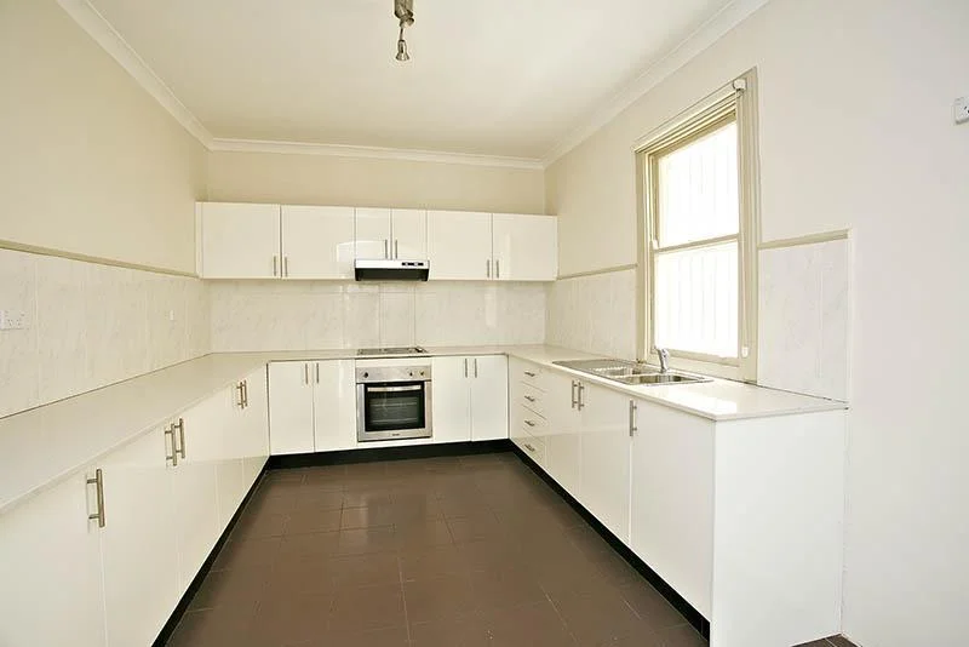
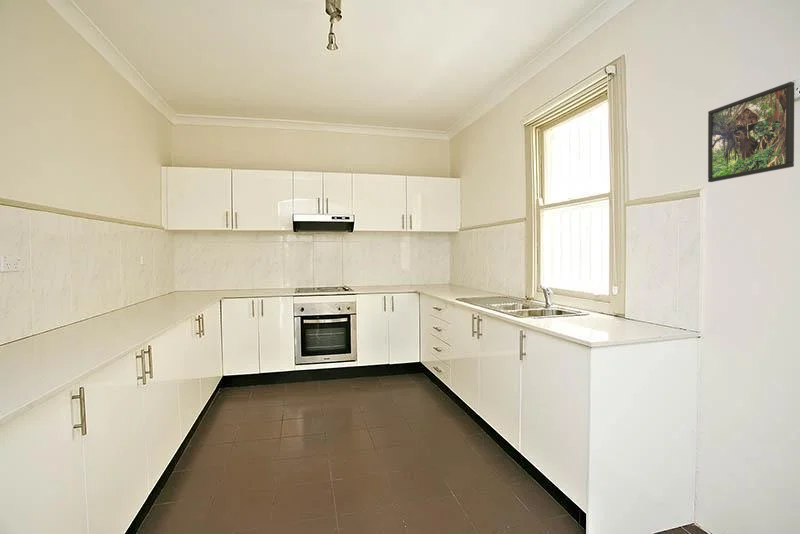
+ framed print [707,81,795,183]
